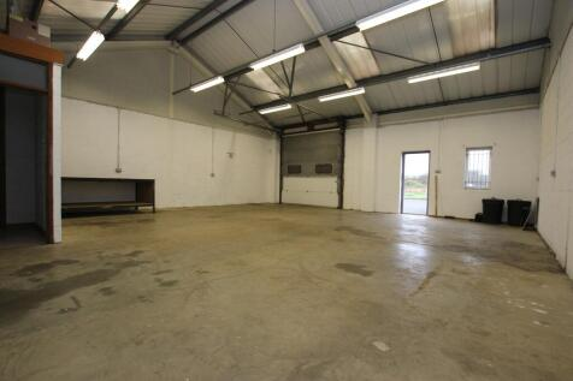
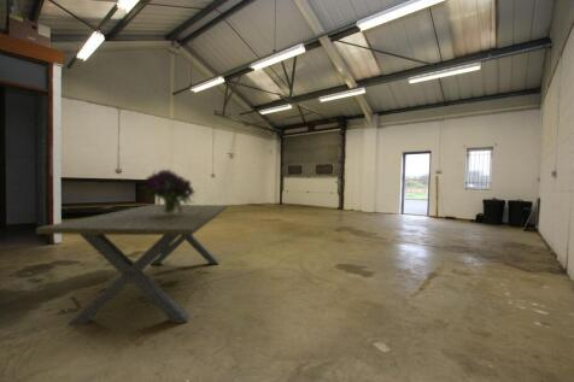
+ dining table [35,202,228,327]
+ bouquet [139,169,197,213]
